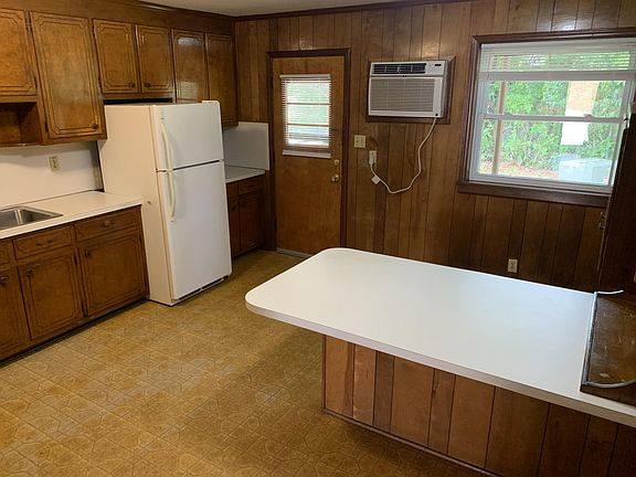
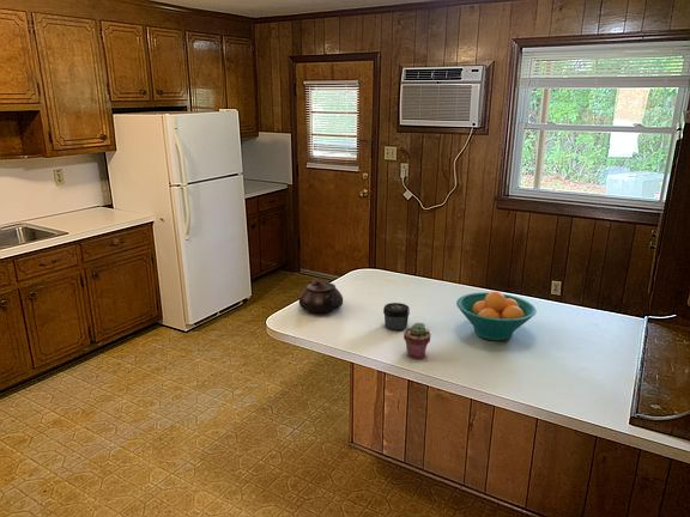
+ fruit bowl [455,290,538,341]
+ jar [382,302,411,332]
+ teapot [298,279,344,314]
+ potted succulent [402,322,432,360]
